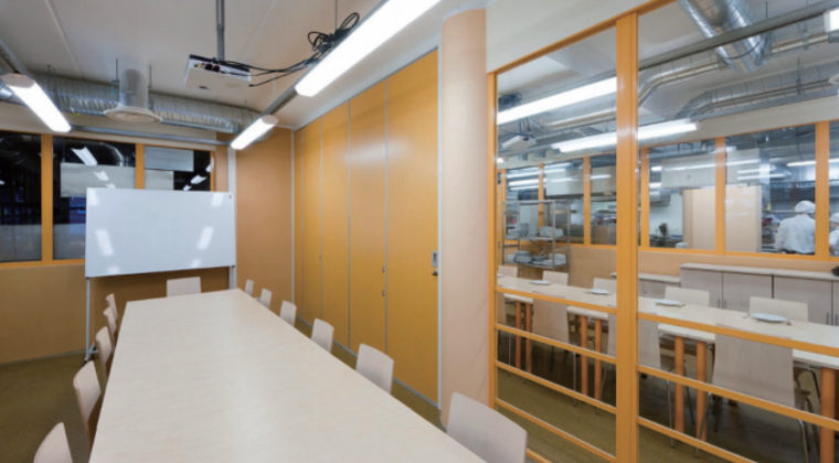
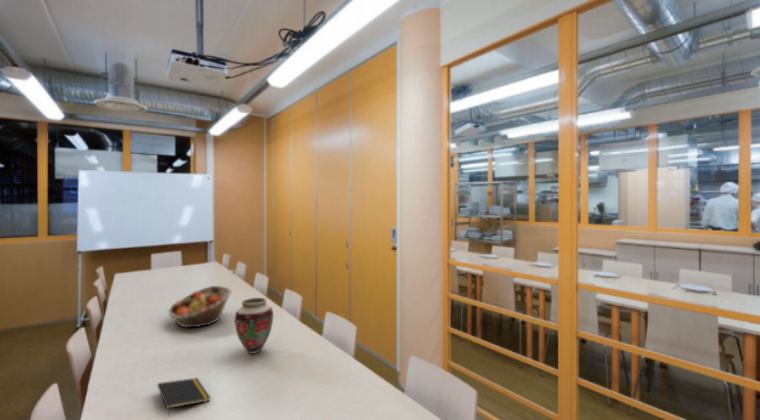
+ notepad [156,377,212,418]
+ vase [233,297,274,355]
+ fruit basket [167,285,233,329]
